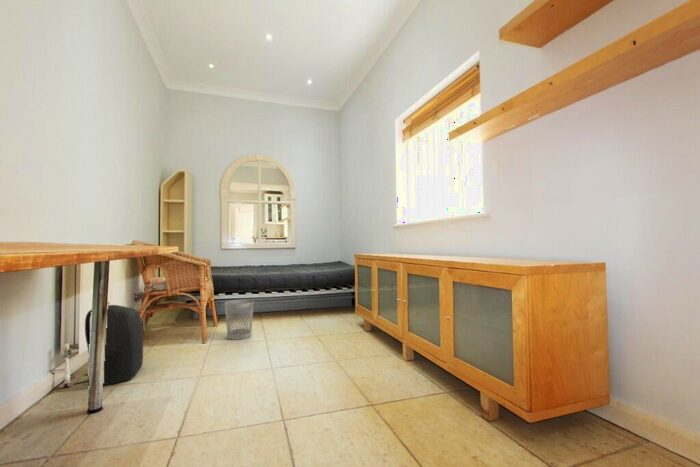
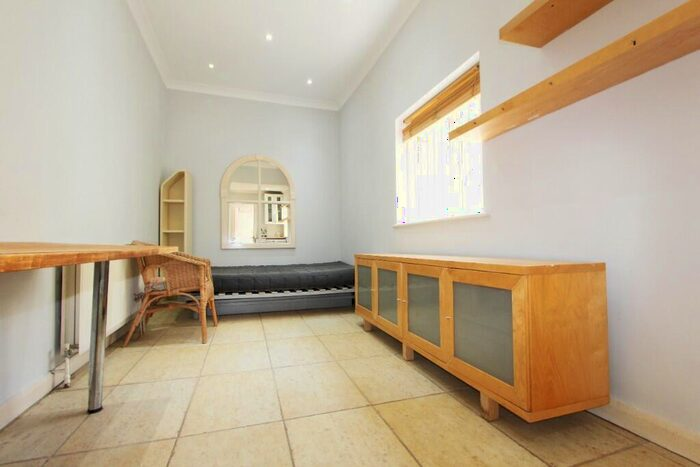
- wastebasket [224,299,255,341]
- backpack [73,301,144,386]
